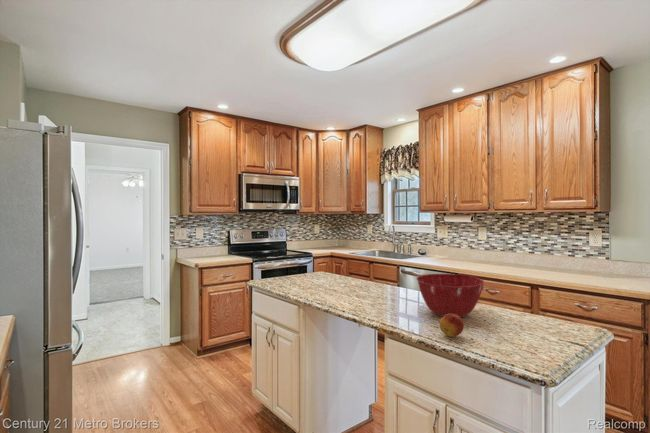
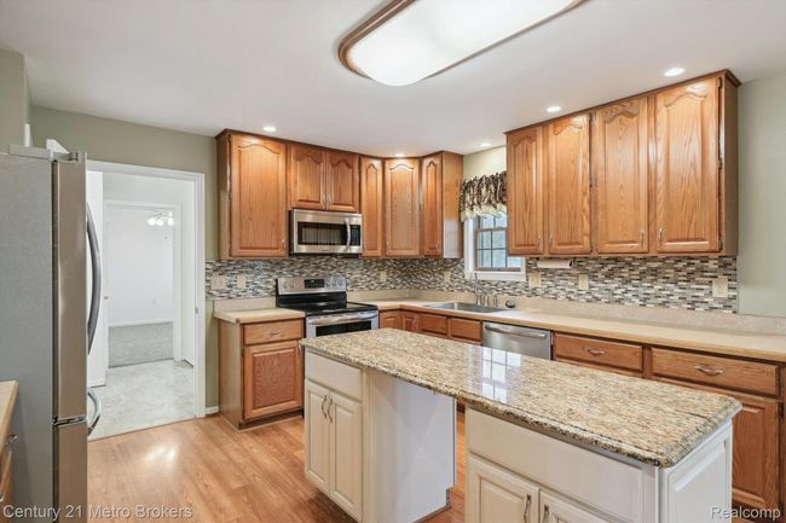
- mixing bowl [416,273,486,318]
- fruit [438,314,465,338]
